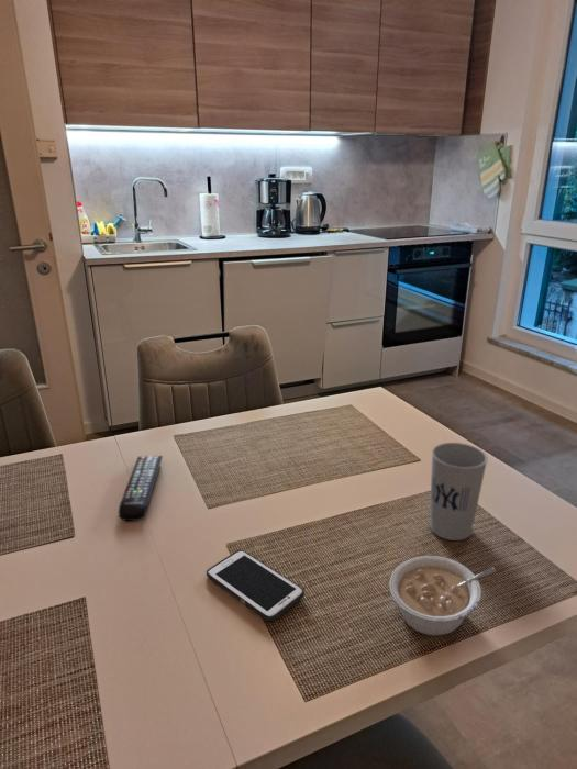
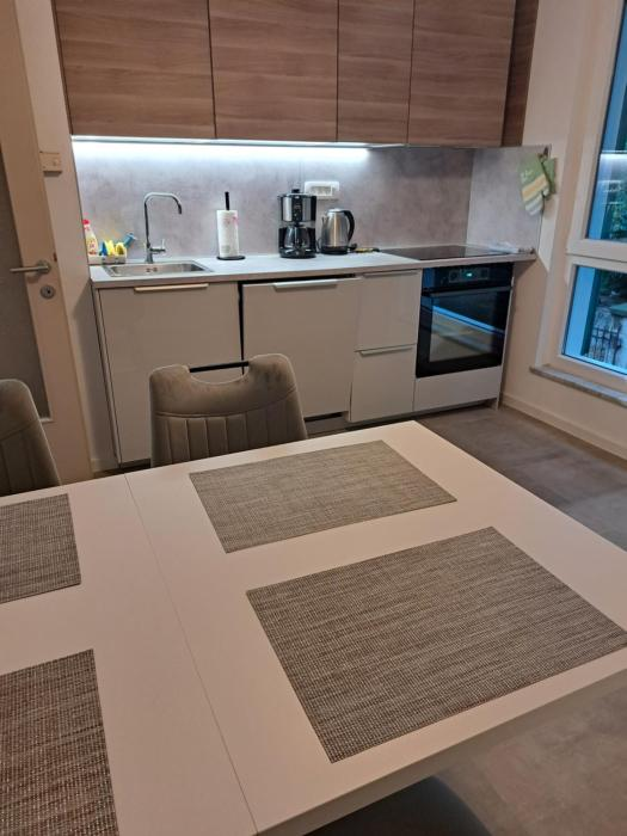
- cell phone [206,549,306,623]
- legume [388,555,497,637]
- cup [429,442,489,542]
- remote control [118,455,164,522]
